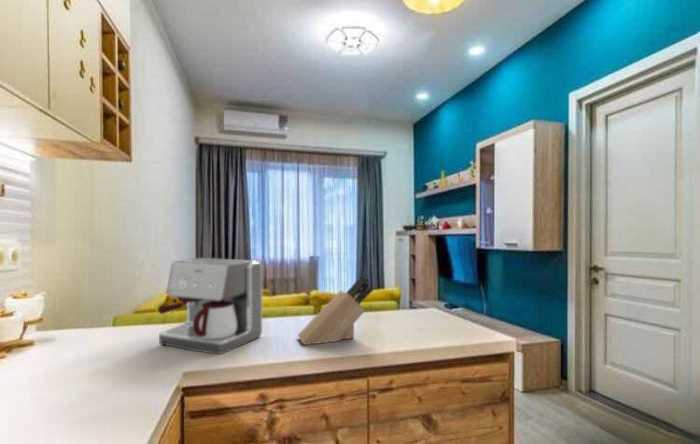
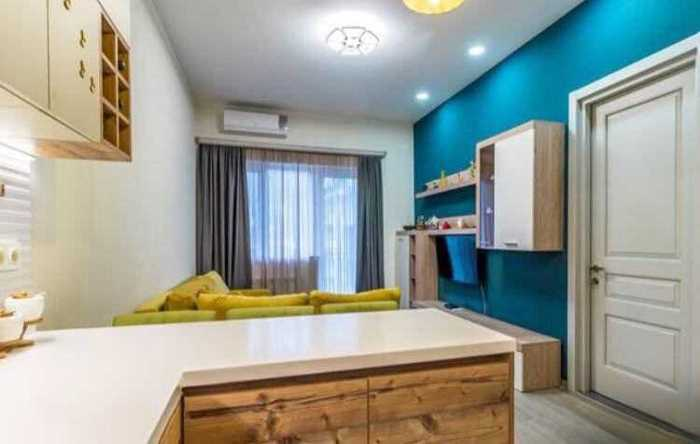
- knife block [297,275,374,346]
- coffee maker [158,257,263,355]
